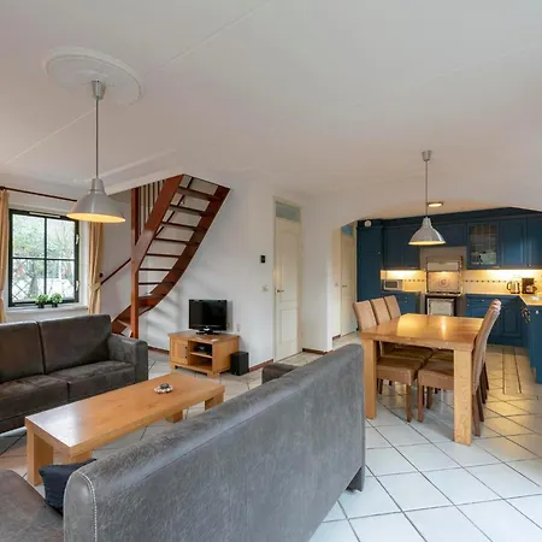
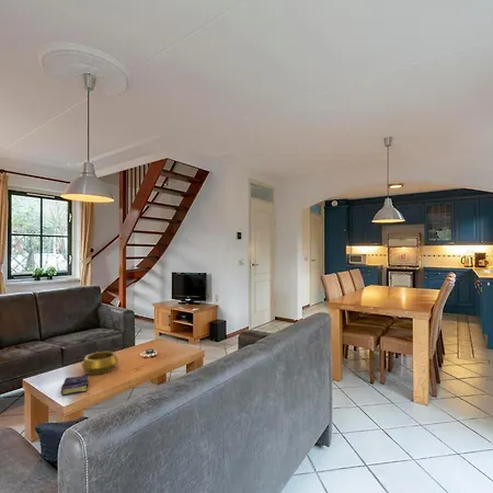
+ book [59,374,89,397]
+ decorative bowl [81,351,119,376]
